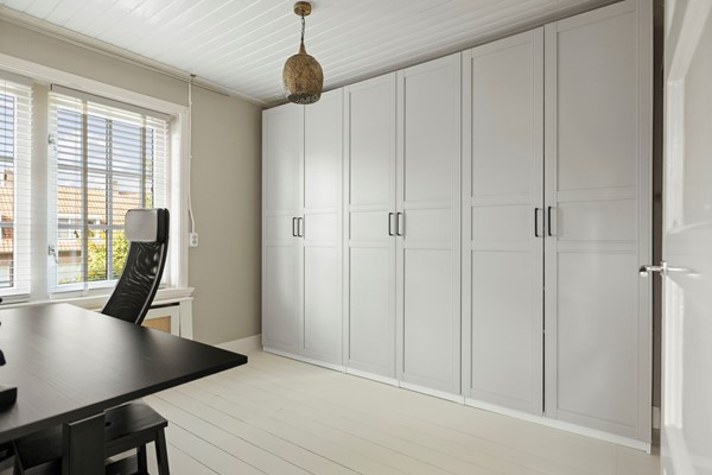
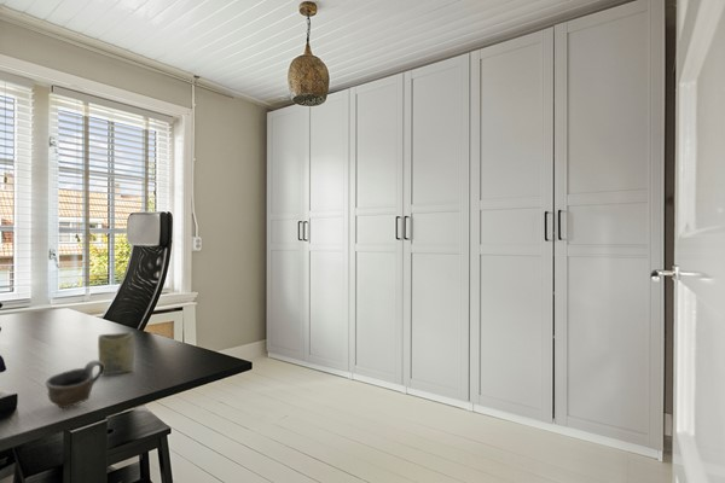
+ cup [97,331,135,376]
+ cup [45,359,105,409]
